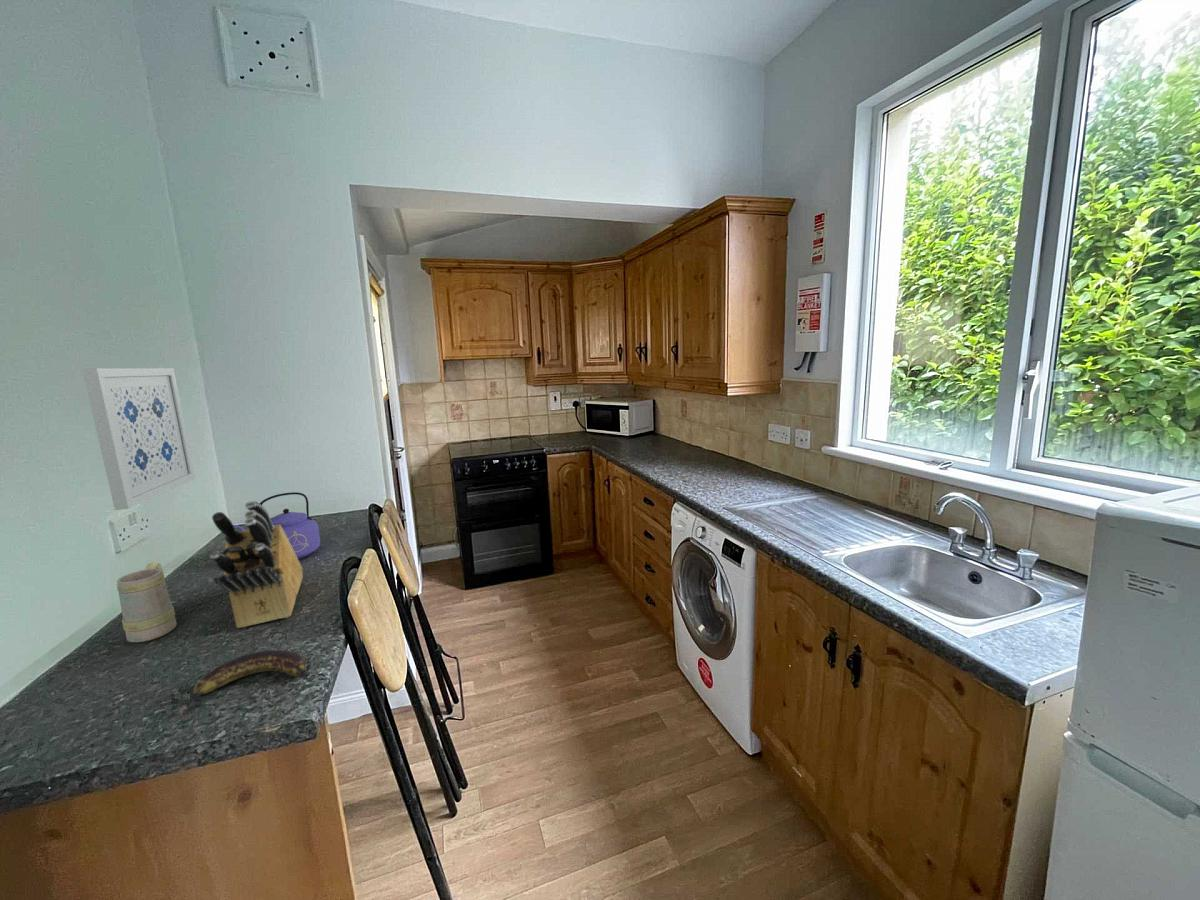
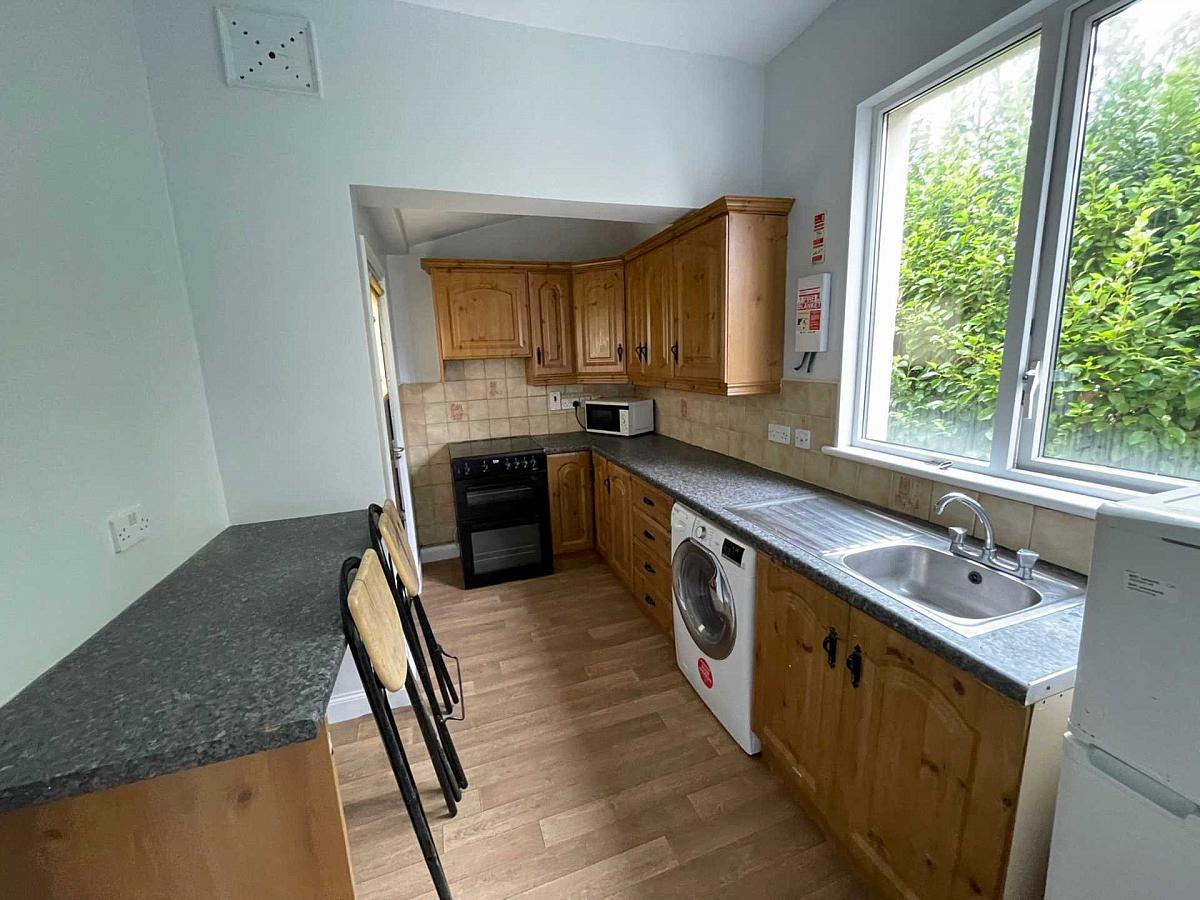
- wall art [81,367,196,511]
- banana [178,649,308,716]
- knife block [209,500,304,629]
- mug [116,561,178,643]
- kettle [233,491,321,560]
